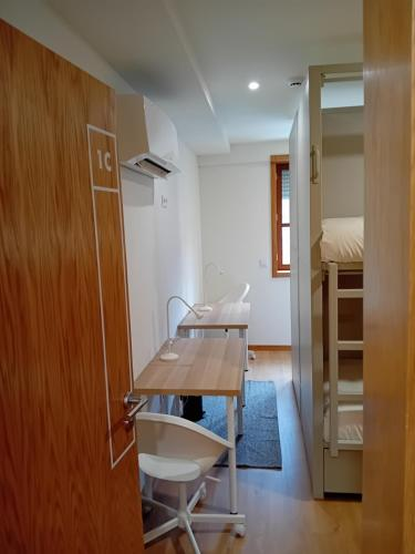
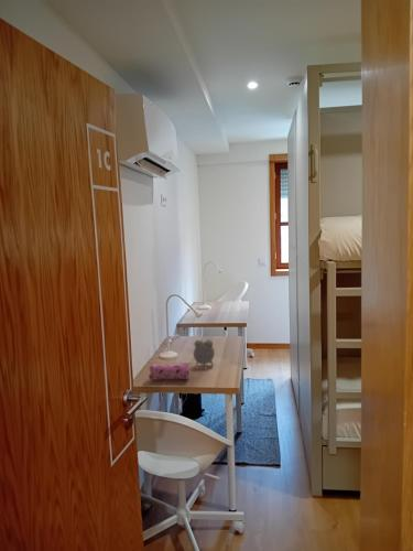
+ pencil case [148,361,191,381]
+ alarm clock [193,338,216,369]
